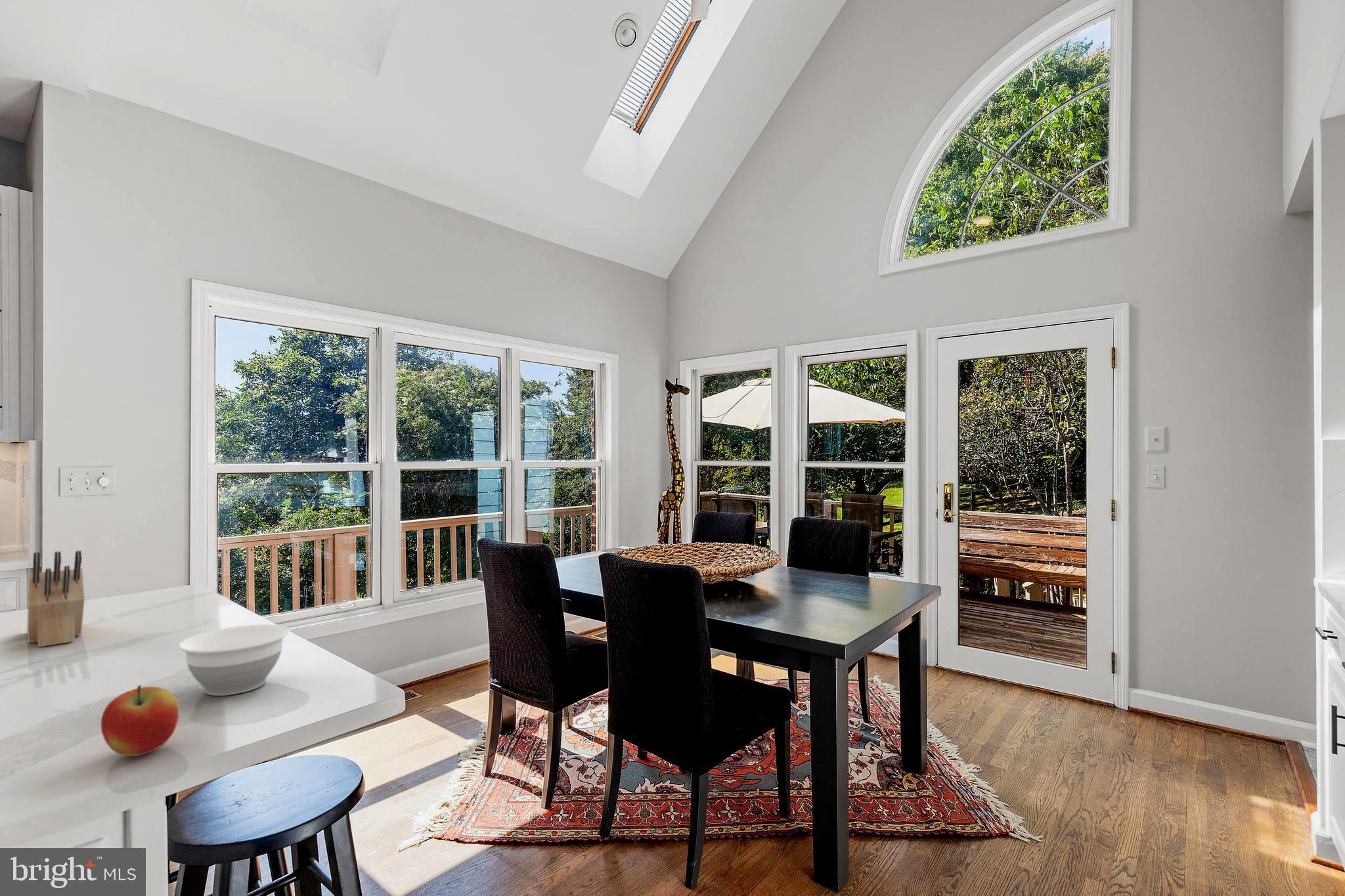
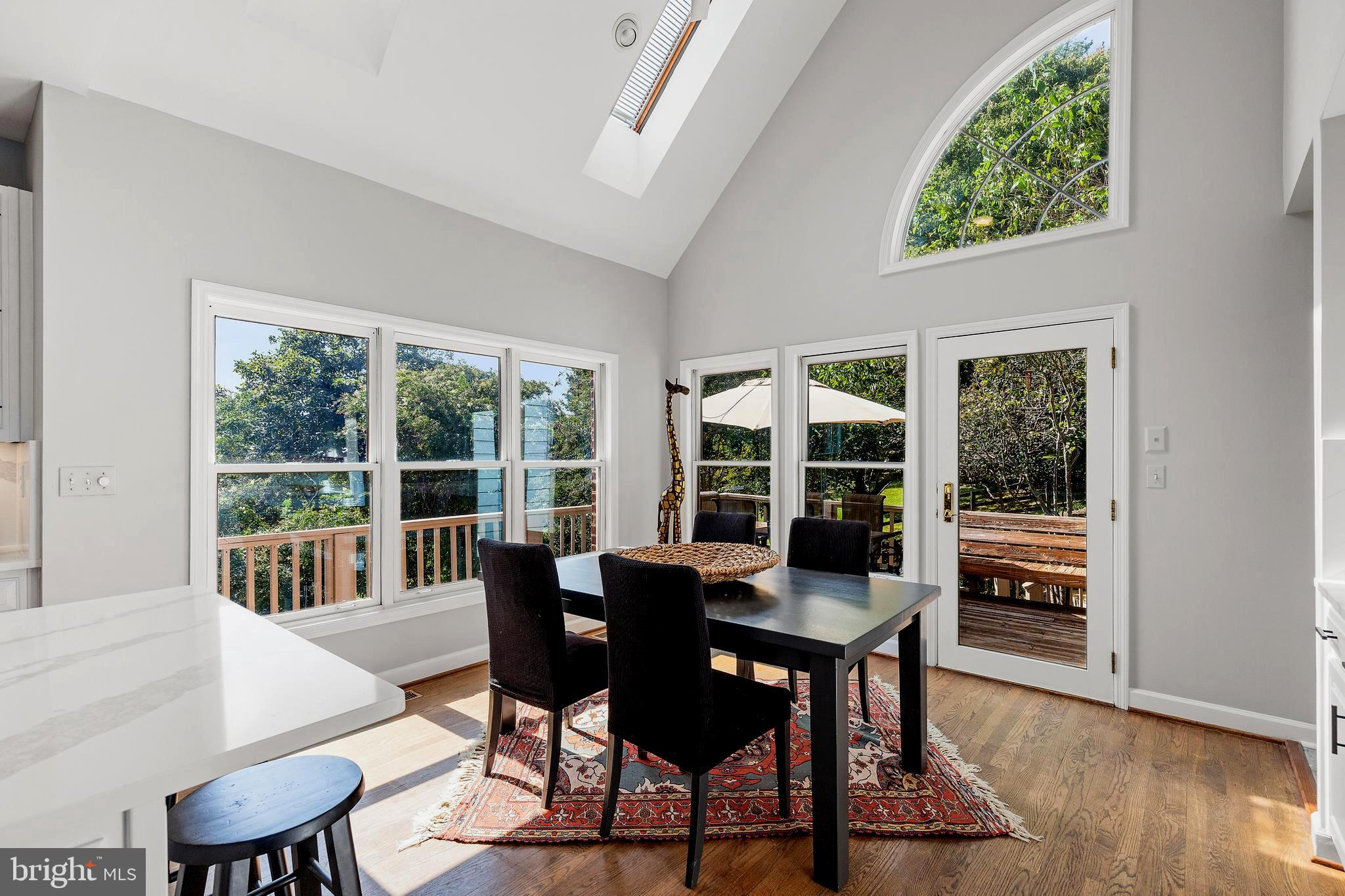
- apple [100,685,179,757]
- knife block [26,550,85,647]
- bowl [177,624,290,696]
